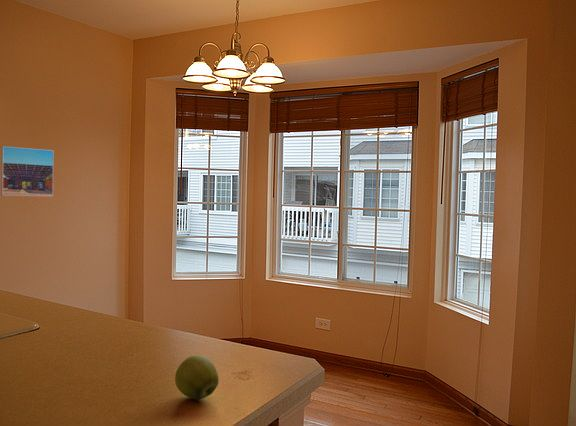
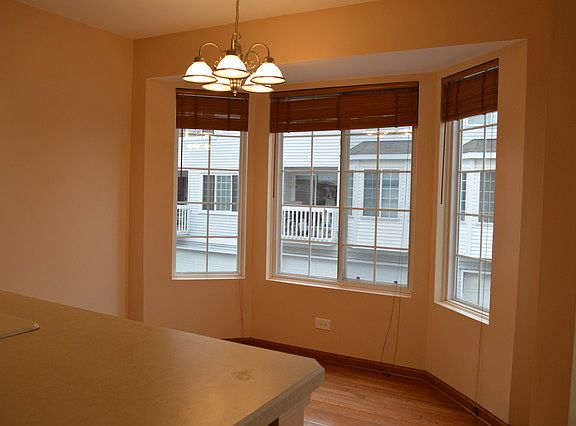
- apple [174,354,220,400]
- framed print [0,145,55,197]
